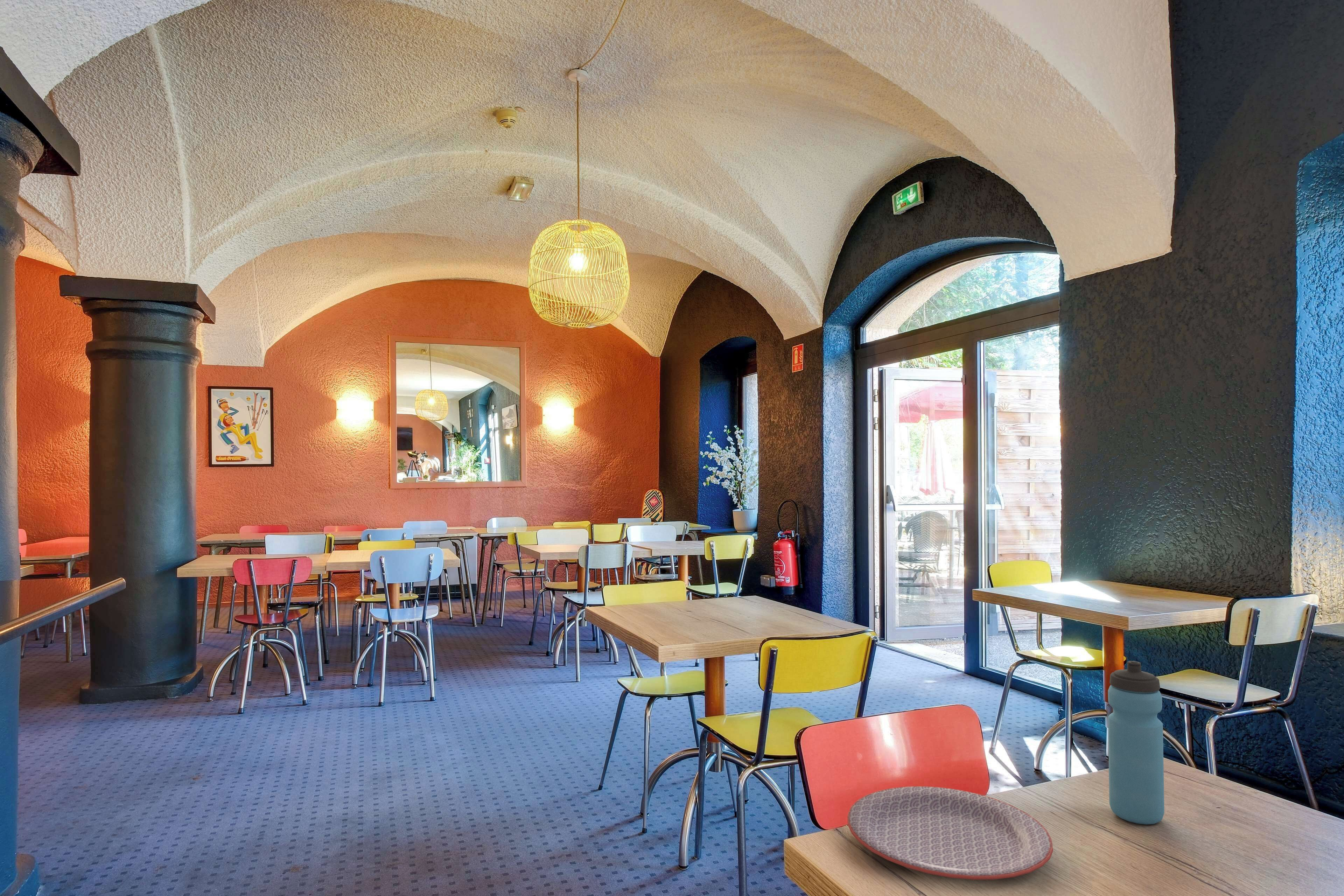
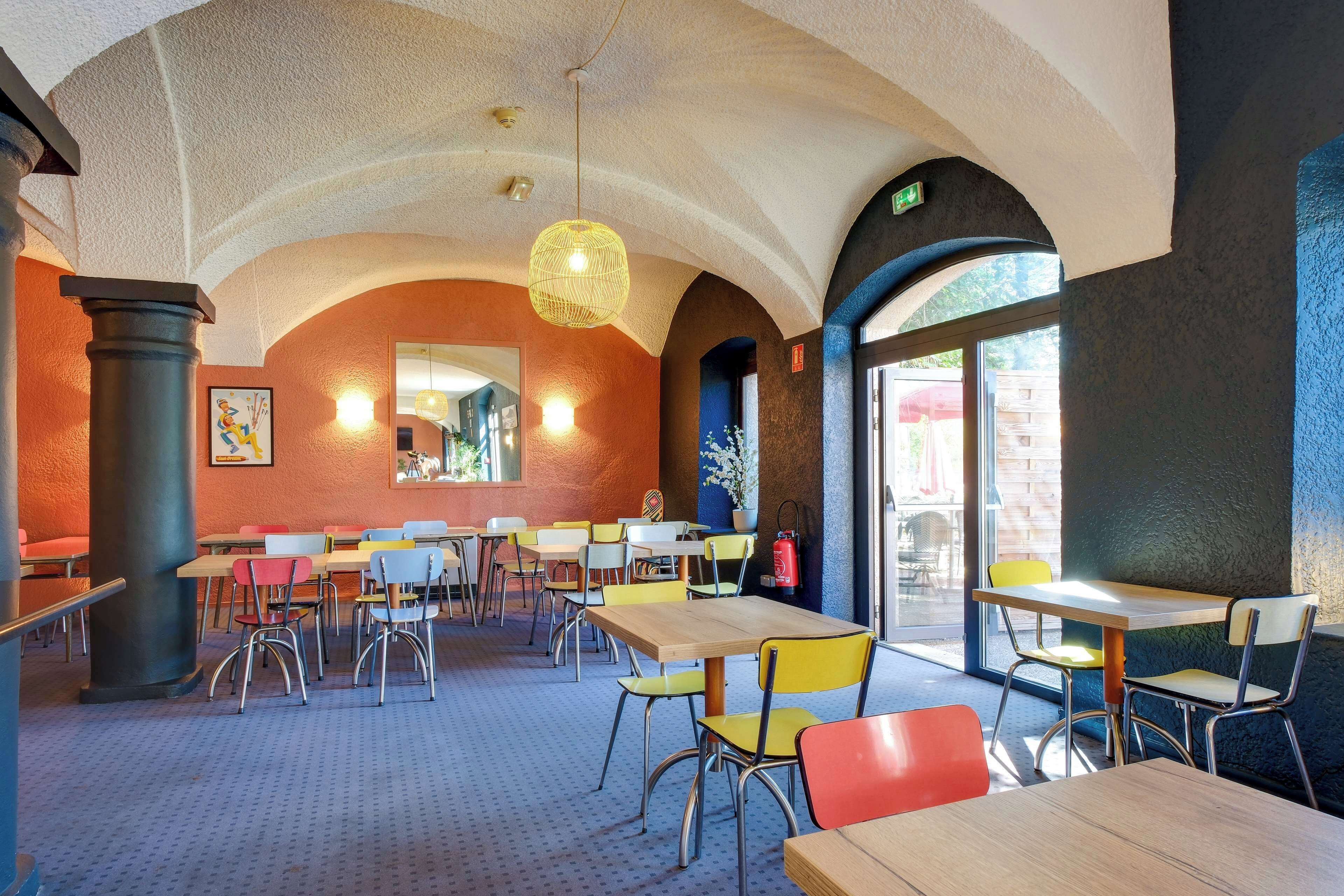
- plate [847,786,1054,880]
- water bottle [1108,661,1165,825]
